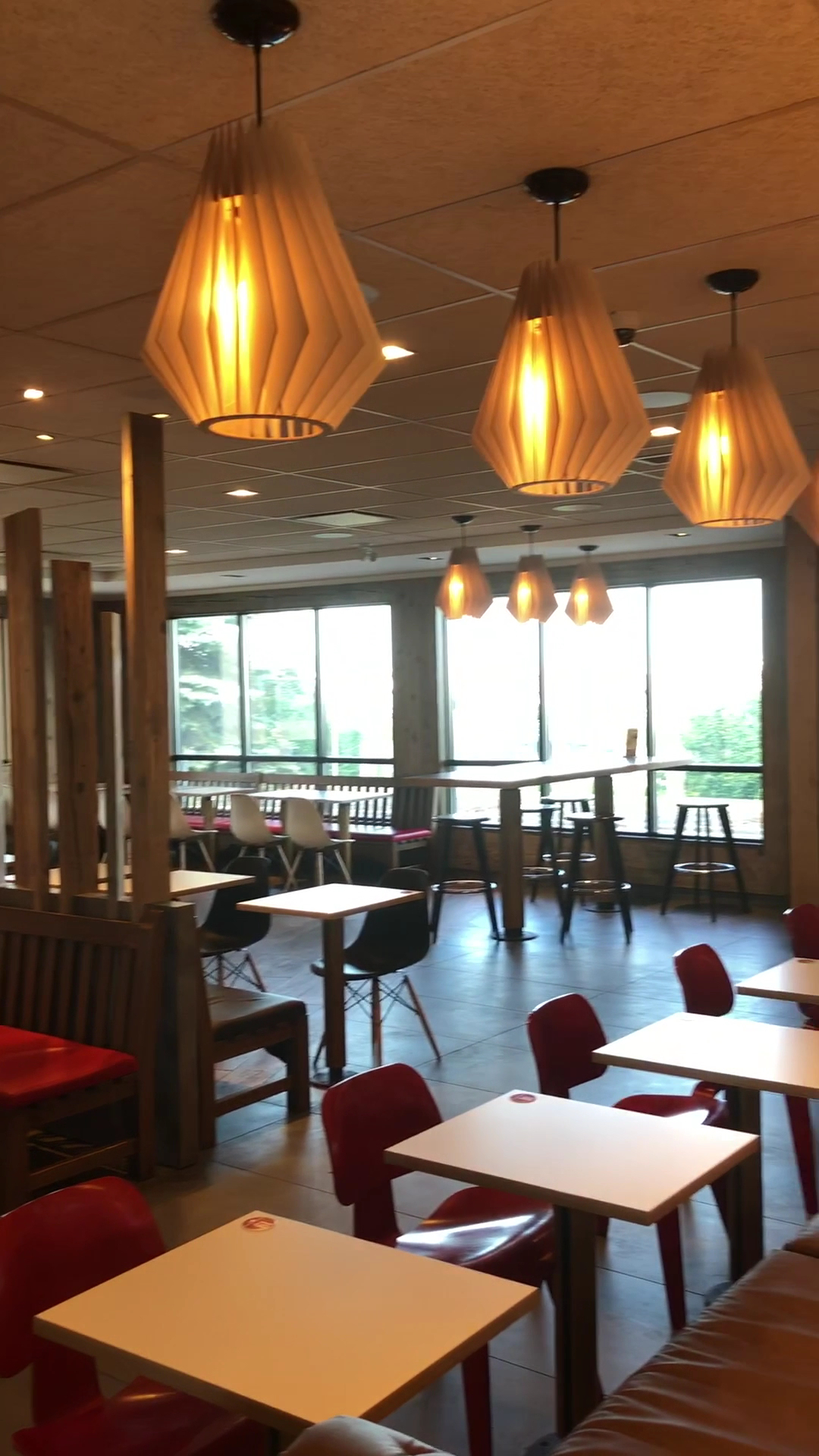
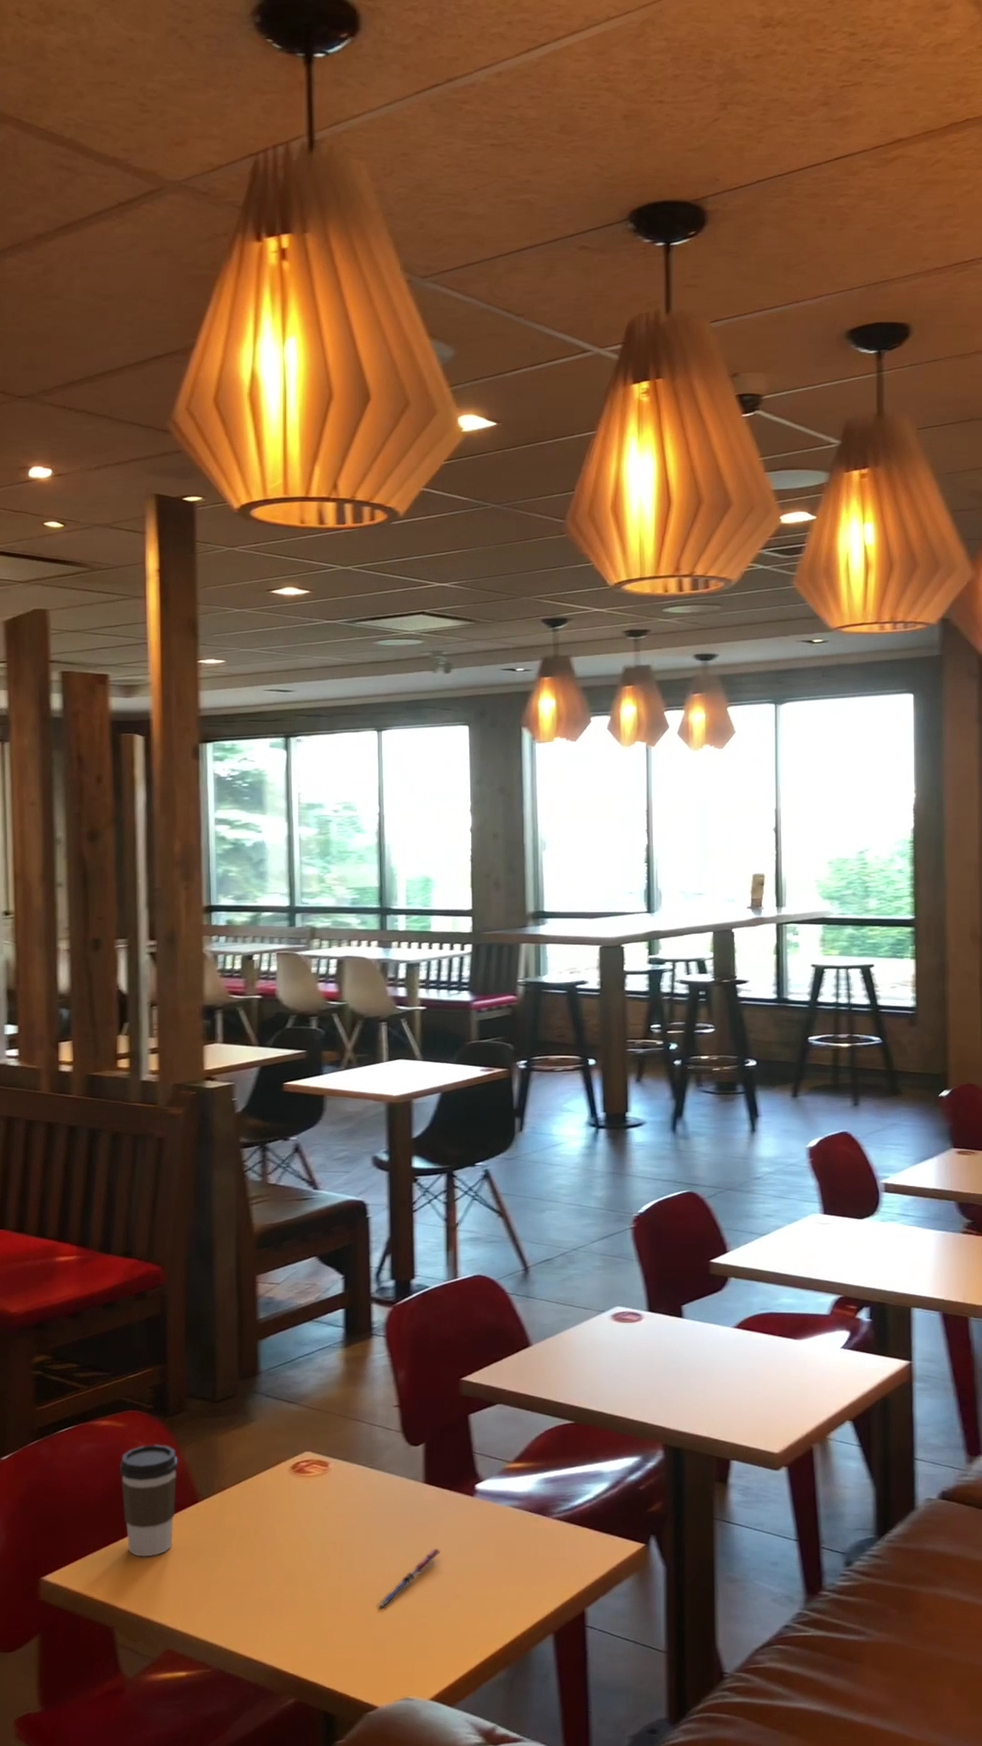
+ pen [375,1548,440,1608]
+ coffee cup [119,1444,179,1557]
